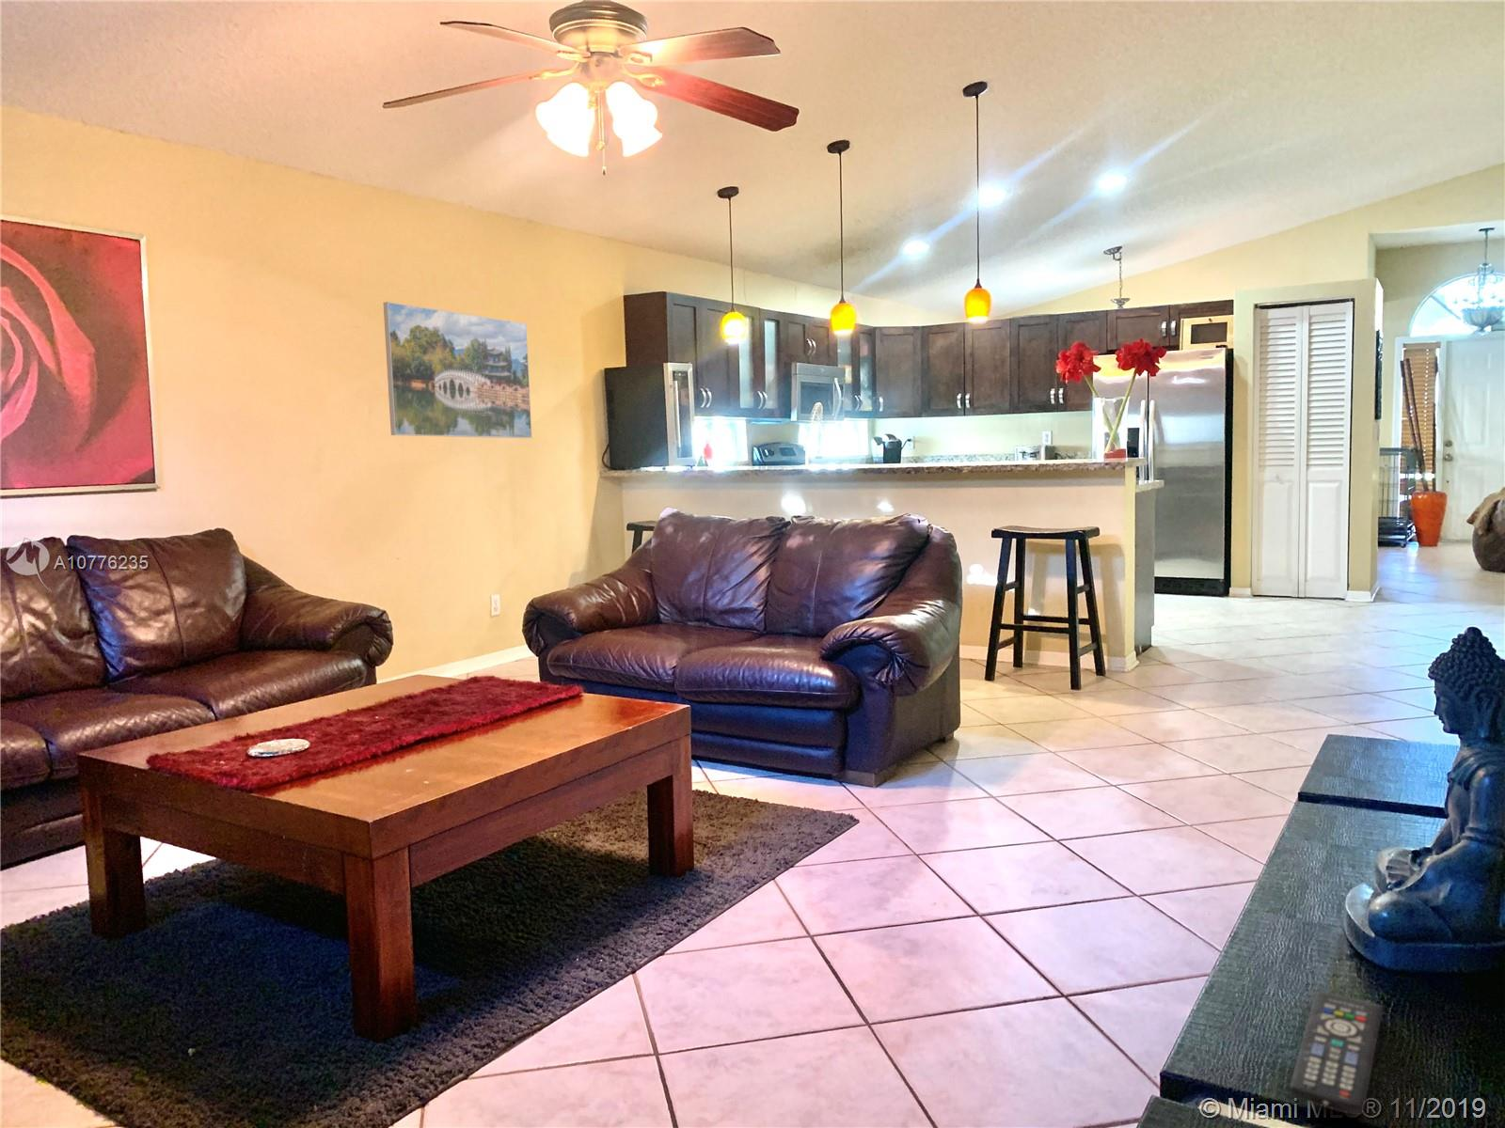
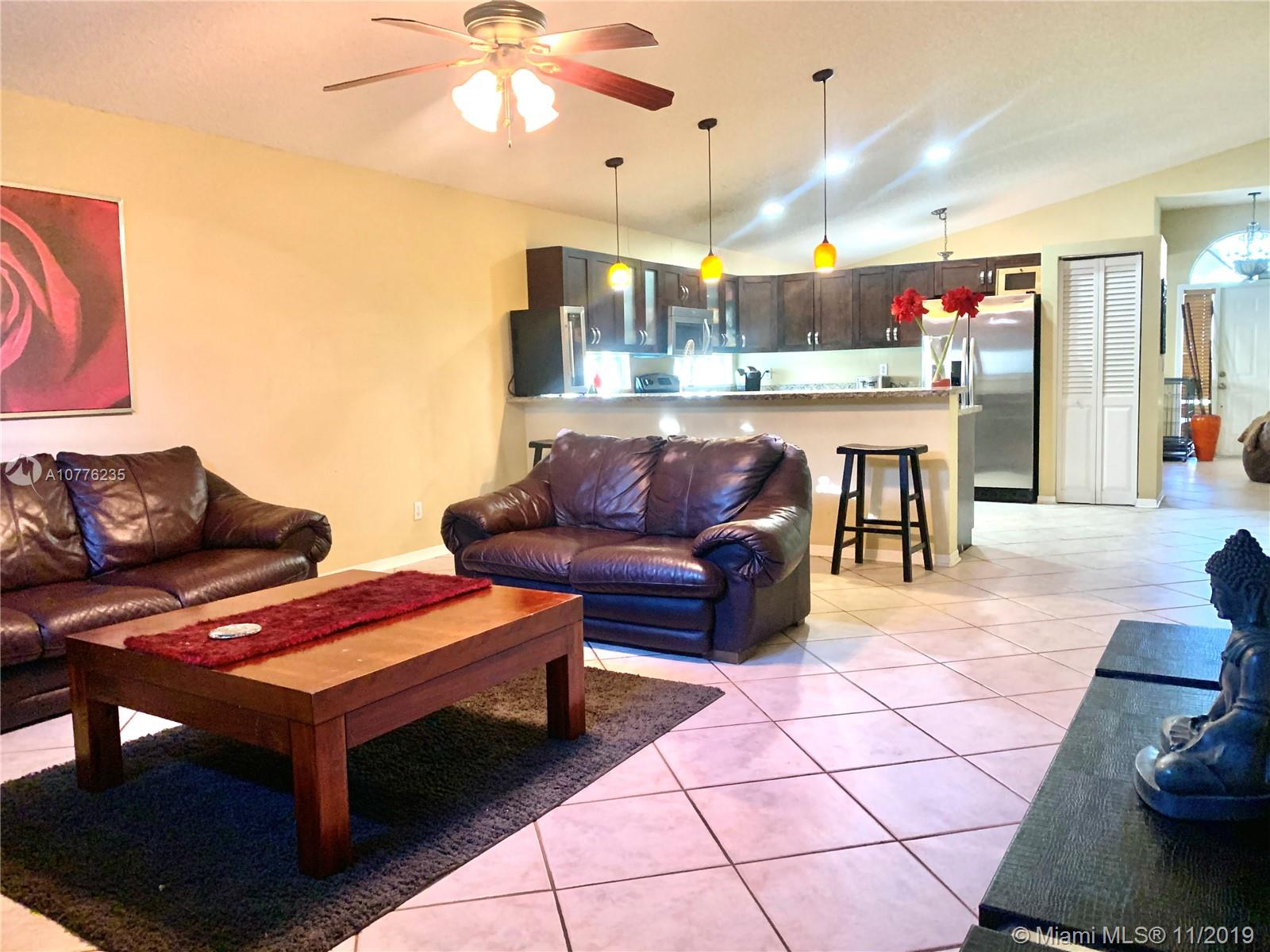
- remote control [1288,989,1384,1116]
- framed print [383,301,533,438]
